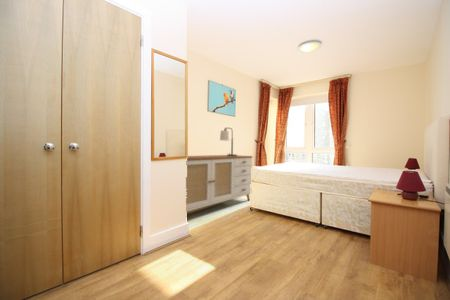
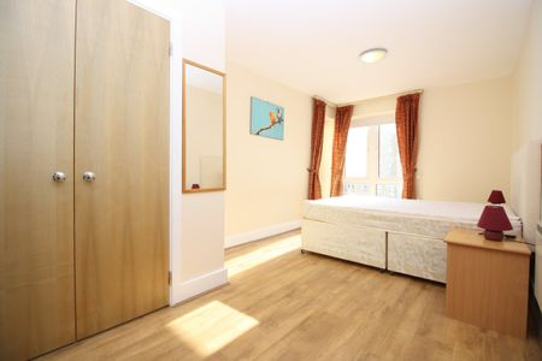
- lamp [219,127,238,156]
- sideboard [185,154,253,212]
